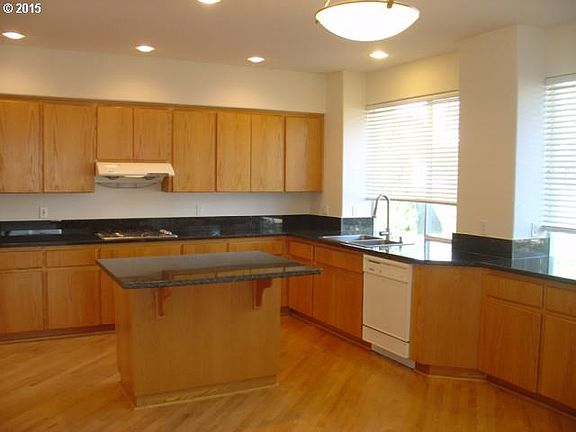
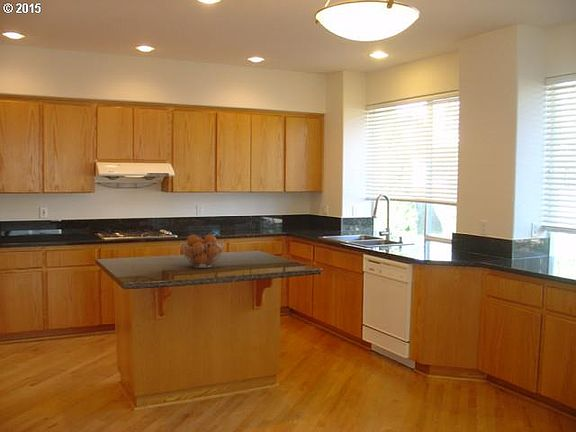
+ fruit basket [179,233,225,269]
